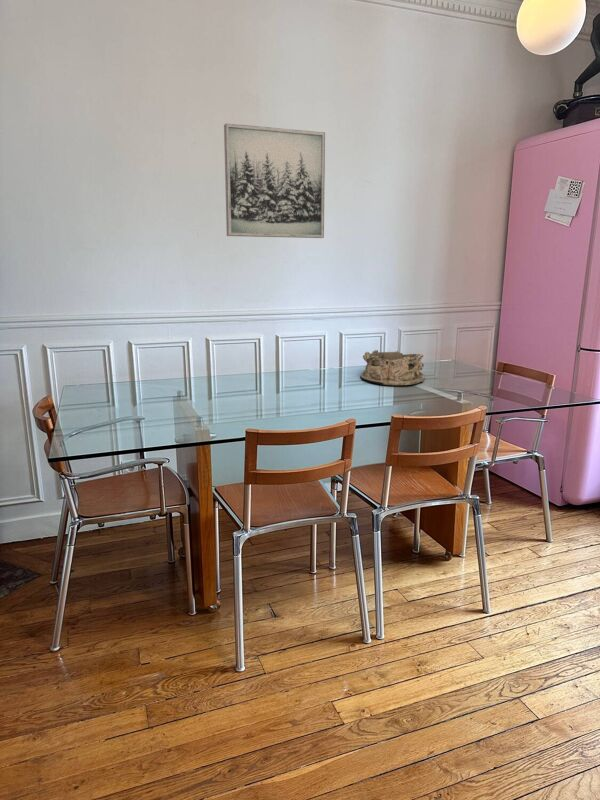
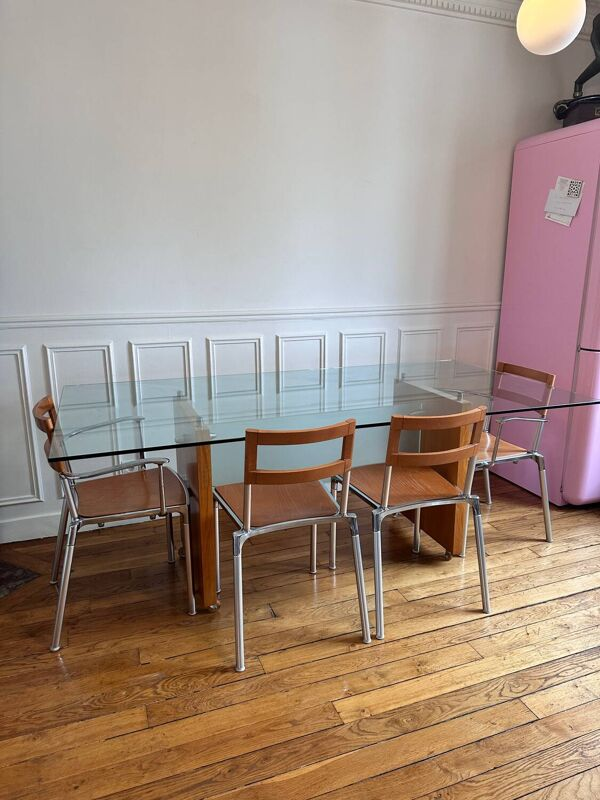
- wall art [223,122,326,239]
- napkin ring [359,349,426,386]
